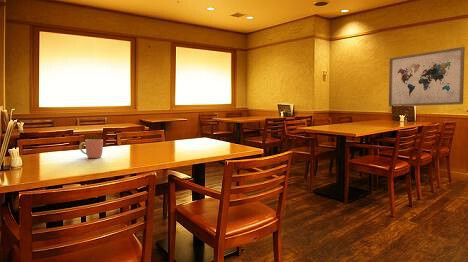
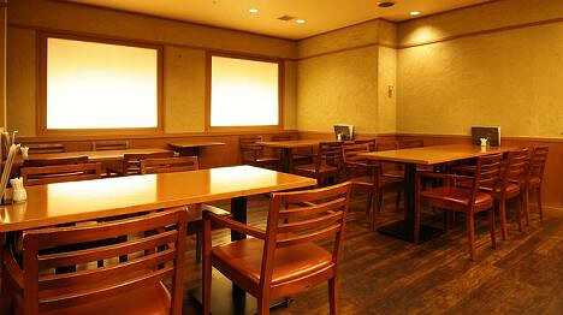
- cup [78,138,104,159]
- wall art [388,46,466,108]
